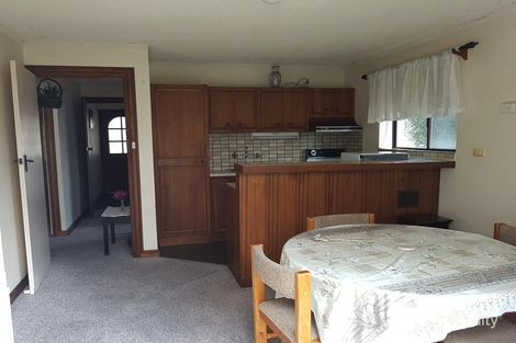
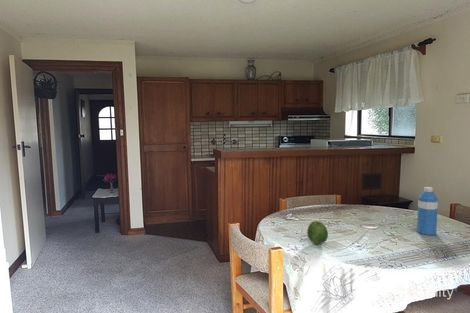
+ fruit [306,220,329,245]
+ water bottle [416,186,439,236]
